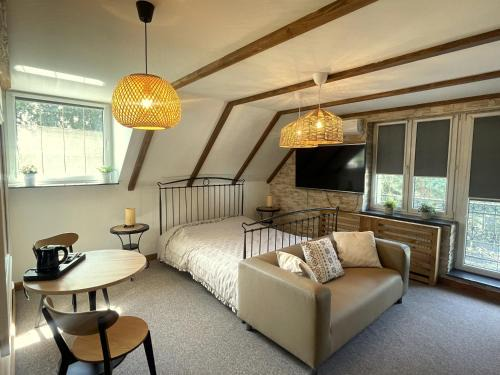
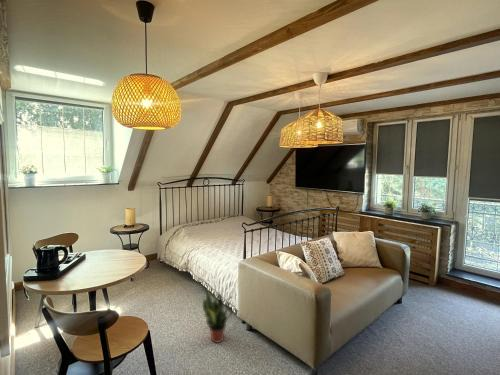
+ potted plant [202,289,235,344]
